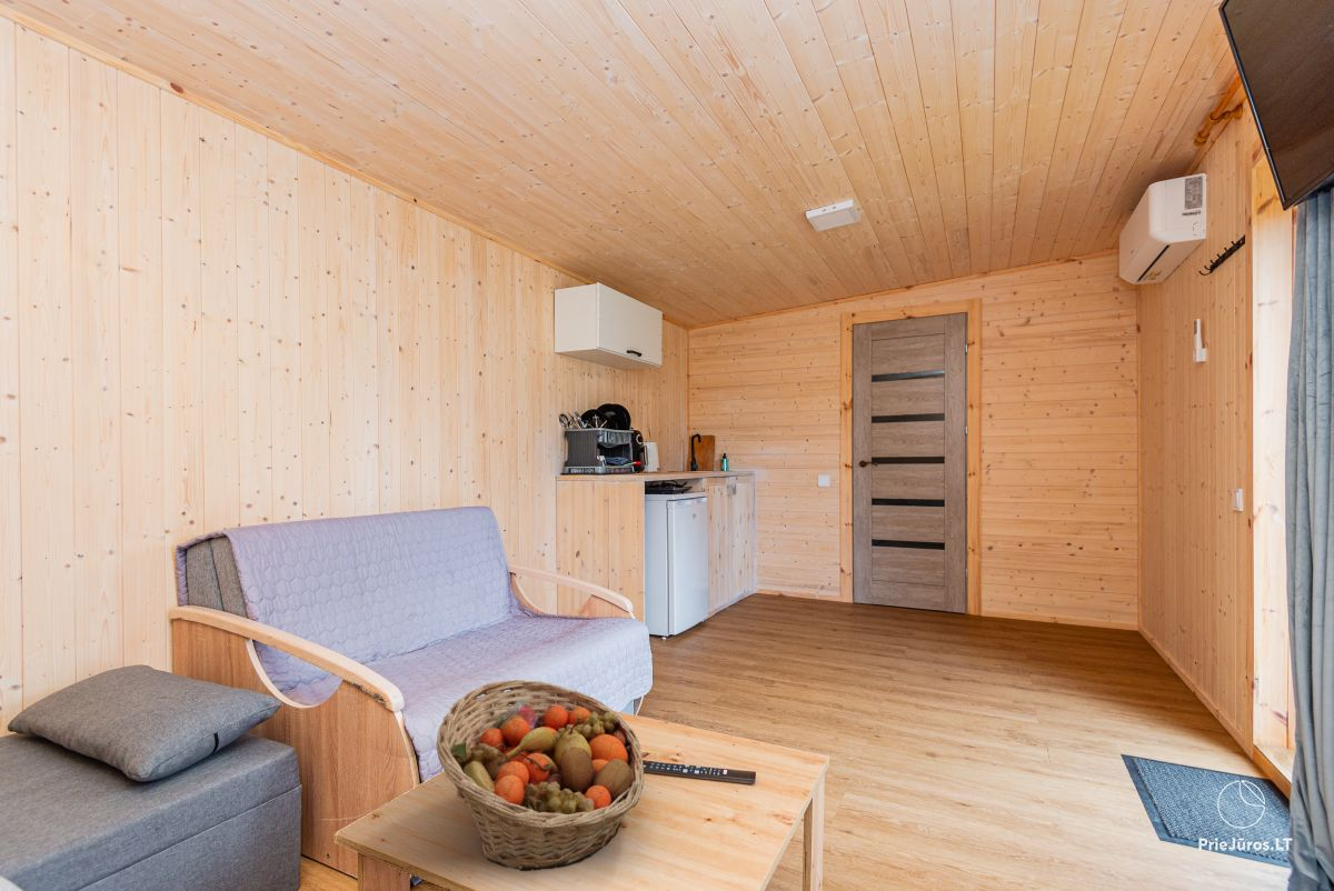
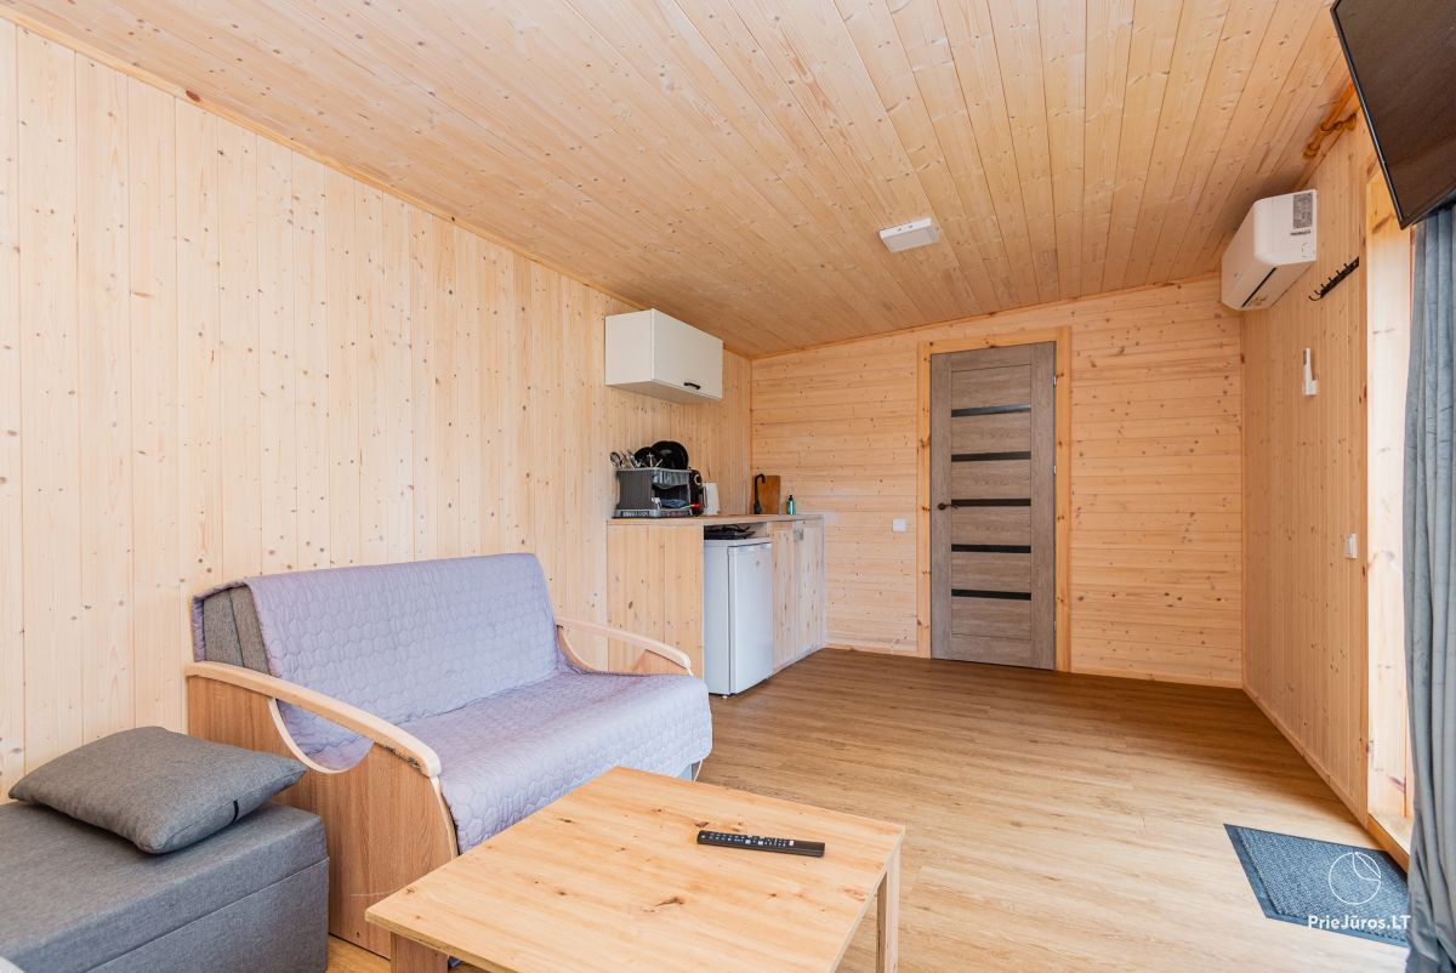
- fruit basket [436,679,645,872]
